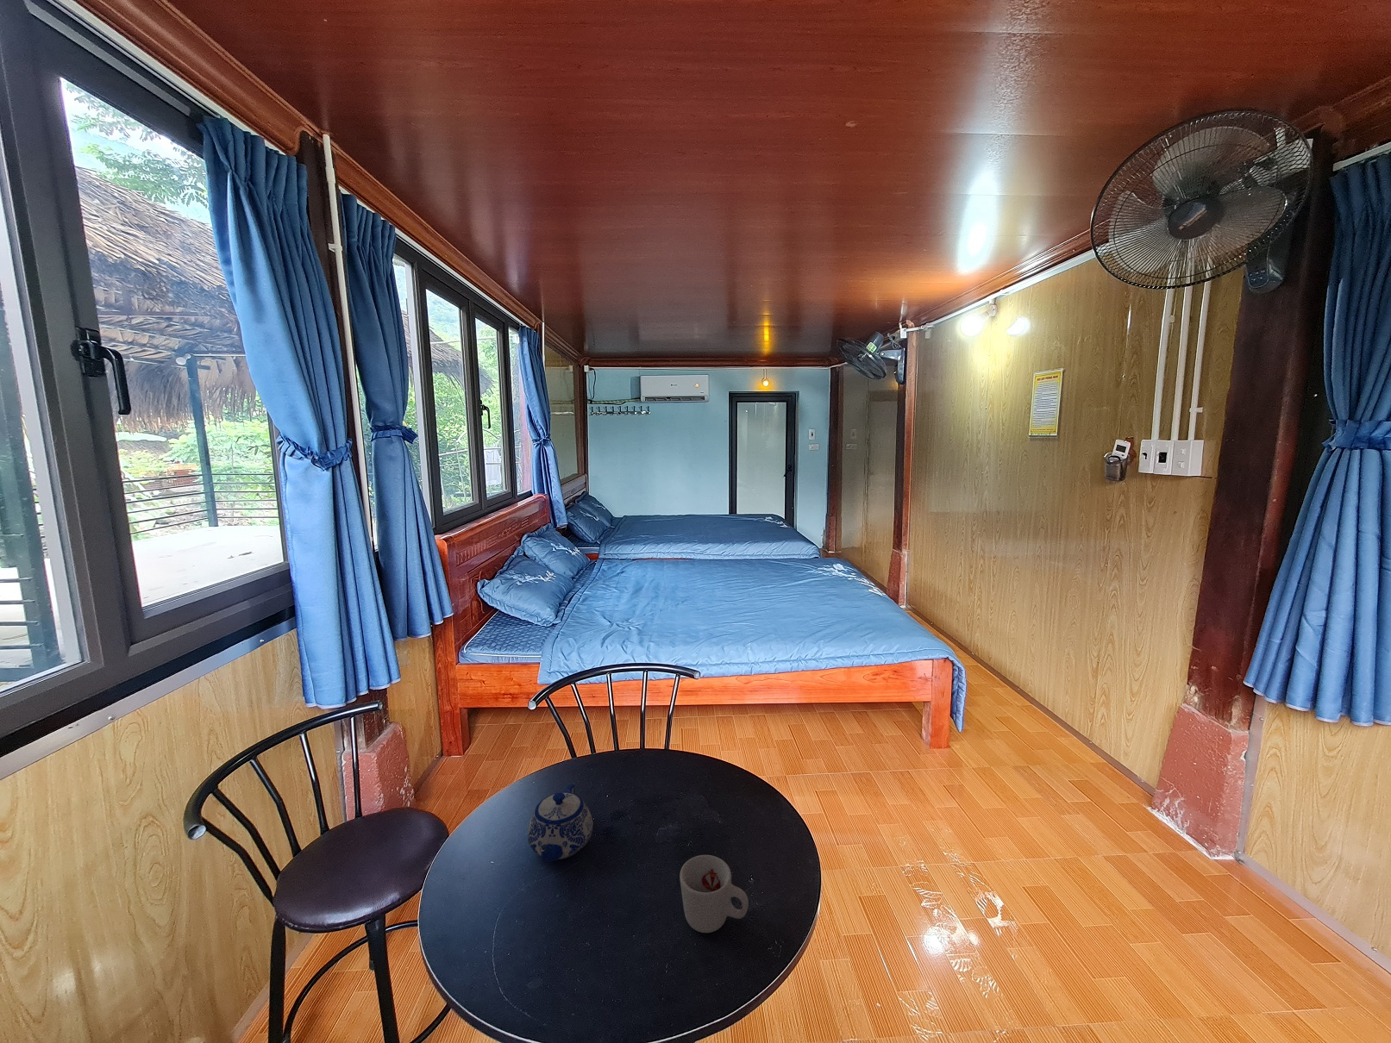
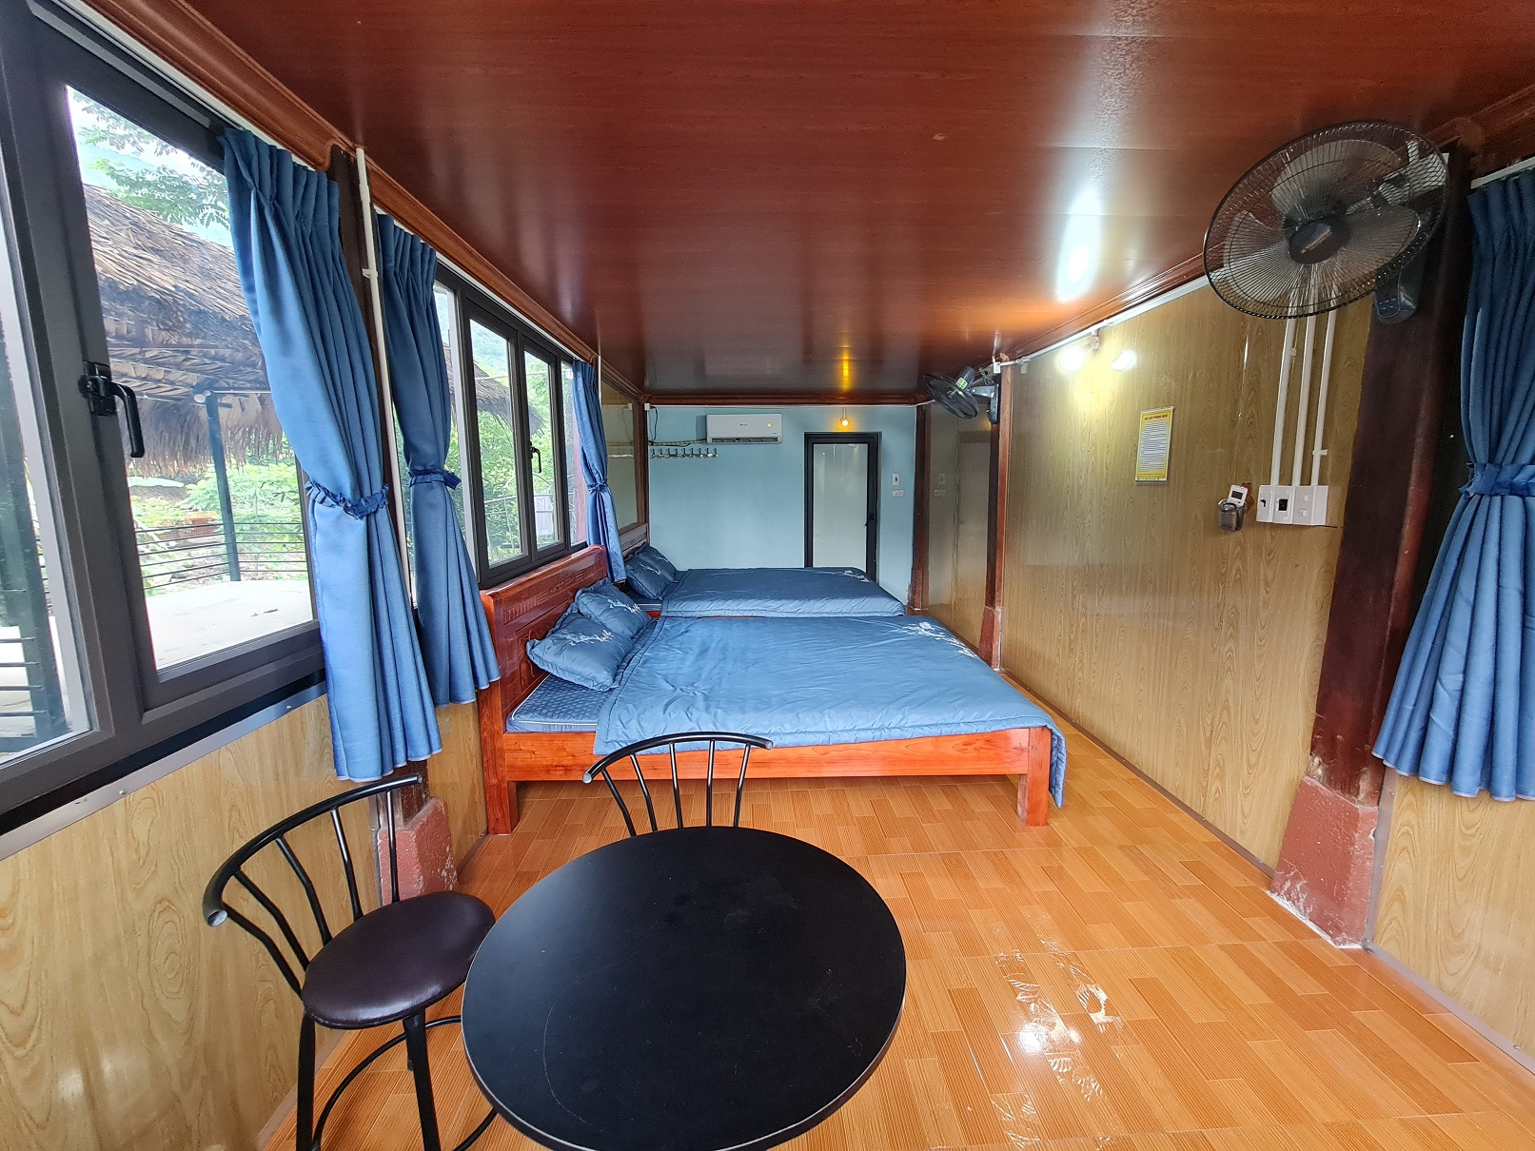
- cup [679,855,750,933]
- teapot [527,783,594,863]
